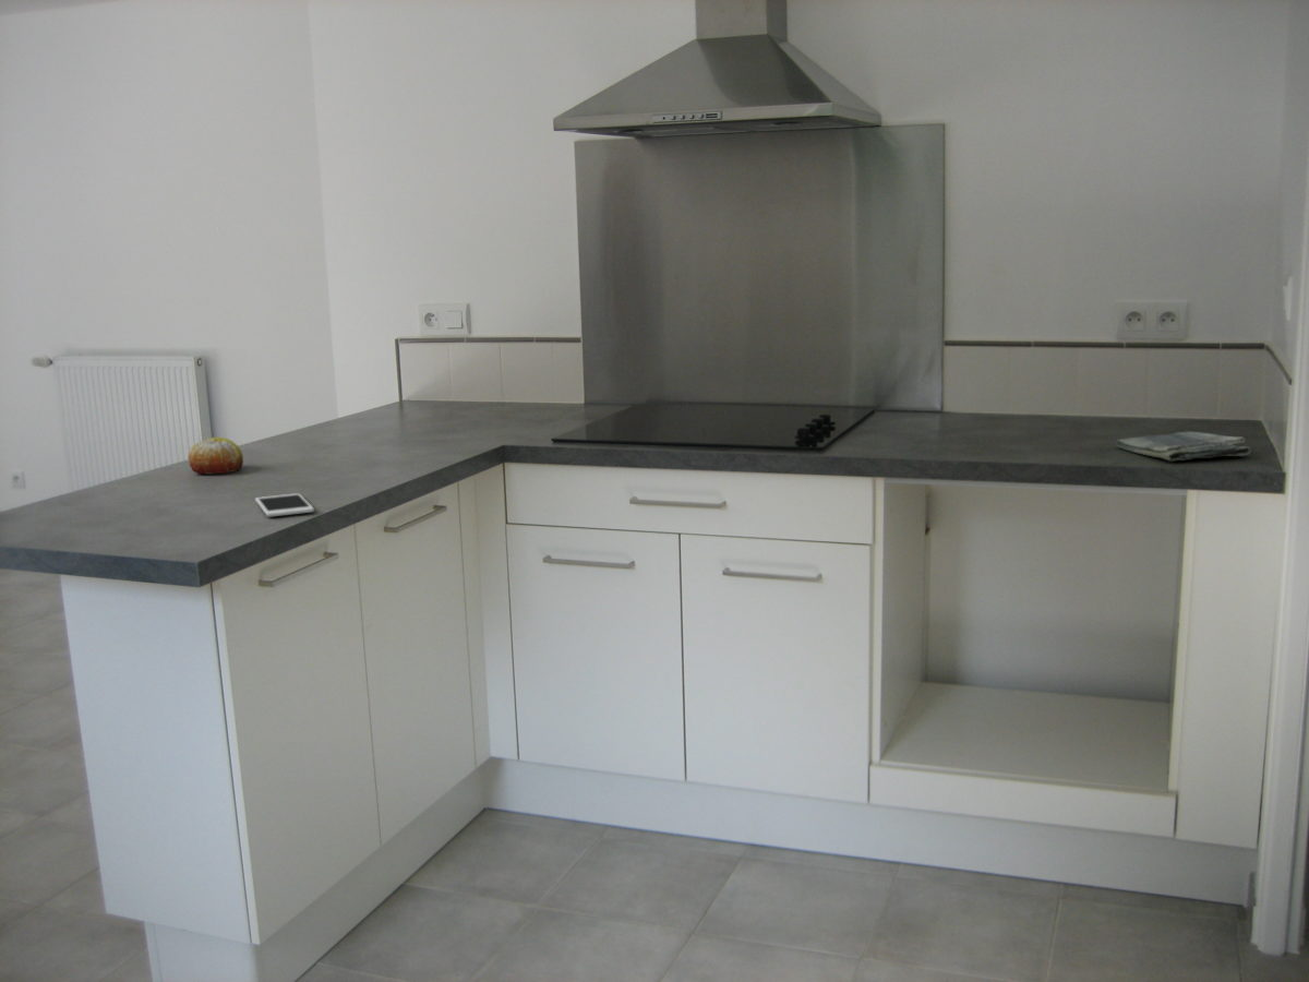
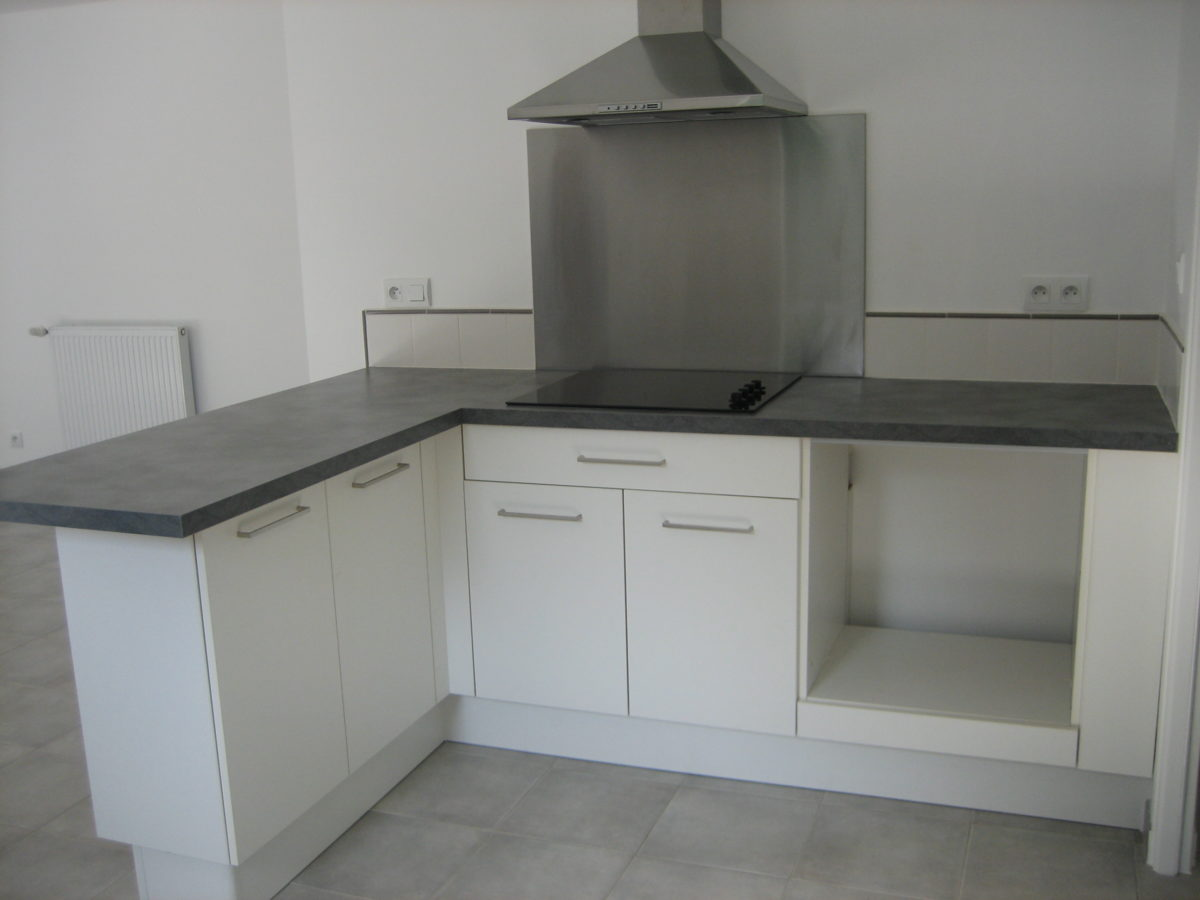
- cell phone [254,492,315,518]
- dish towel [1115,431,1251,463]
- fruit [187,436,244,476]
